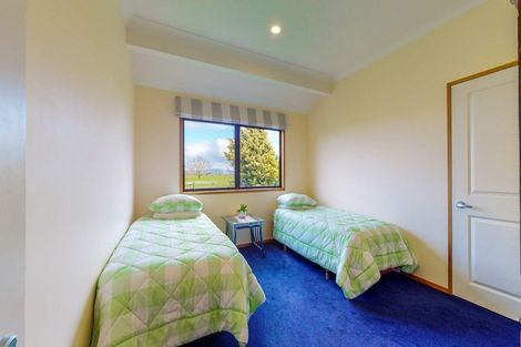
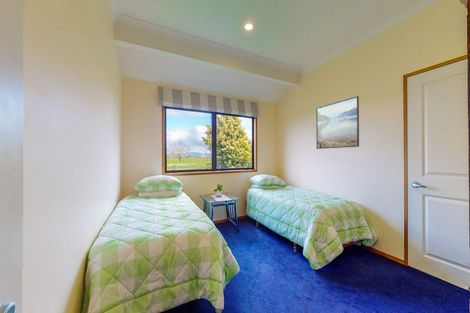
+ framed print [315,95,360,150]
